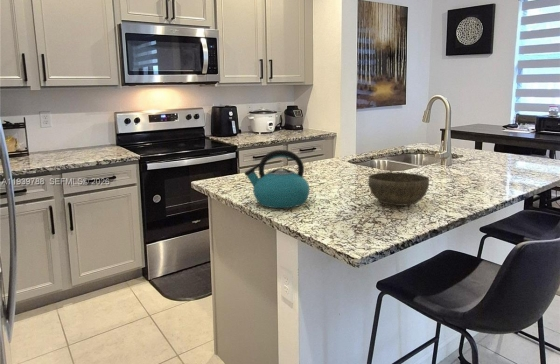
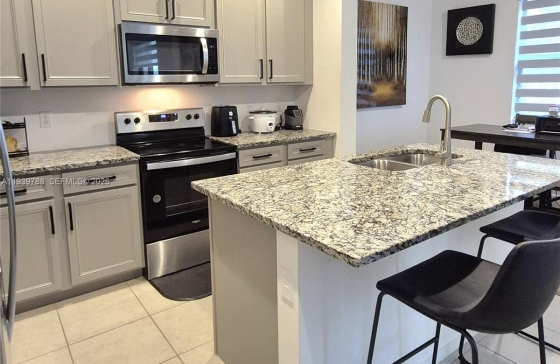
- bowl [367,171,430,207]
- kettle [243,149,310,209]
